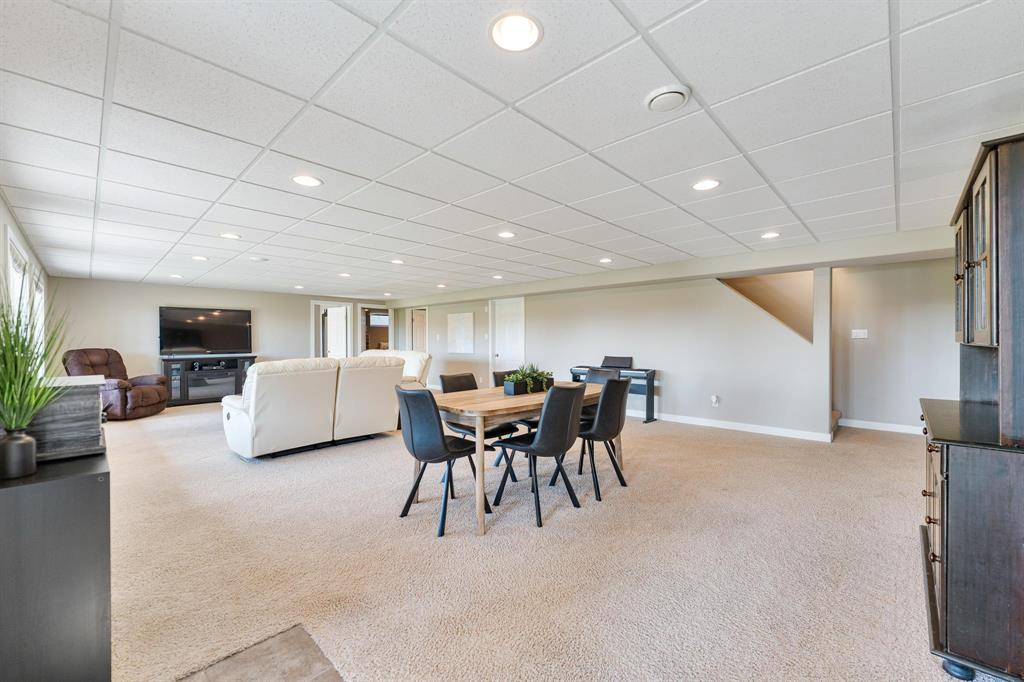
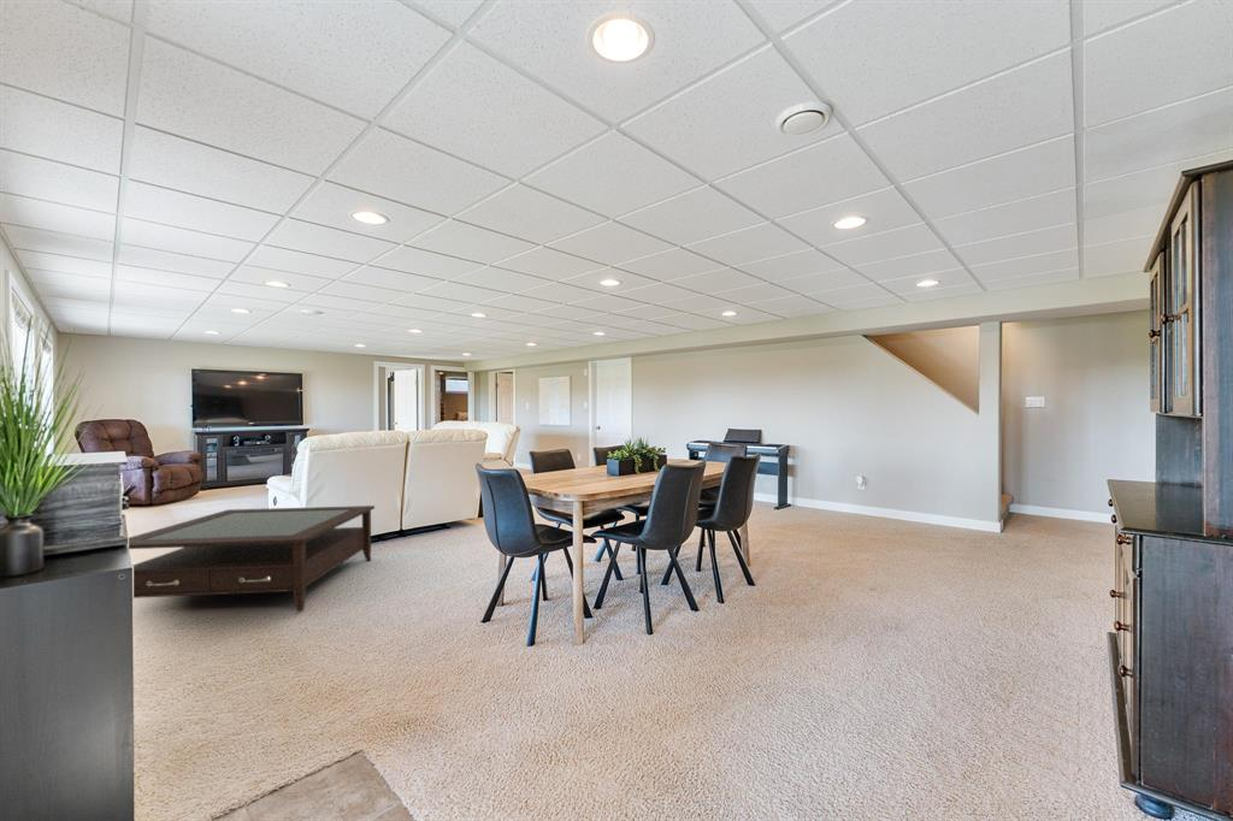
+ coffee table [128,504,376,613]
